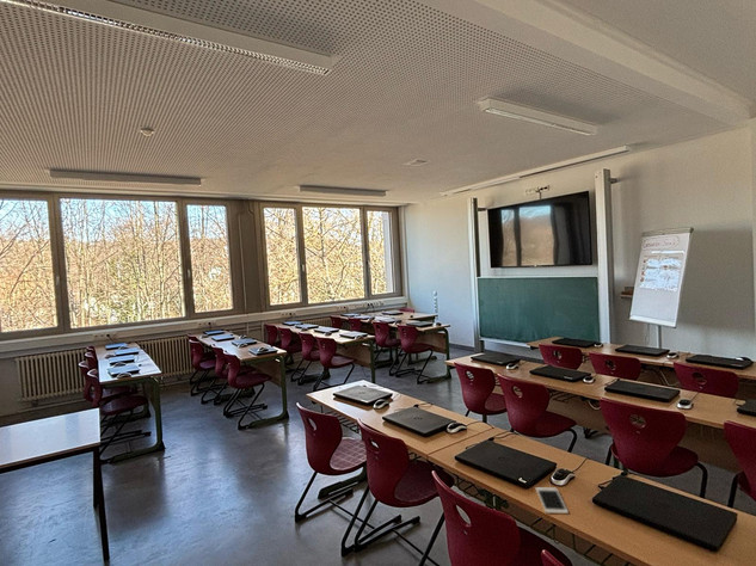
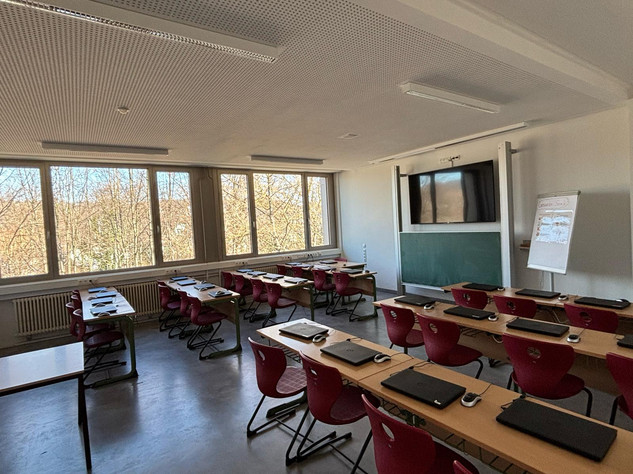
- cell phone [534,486,570,515]
